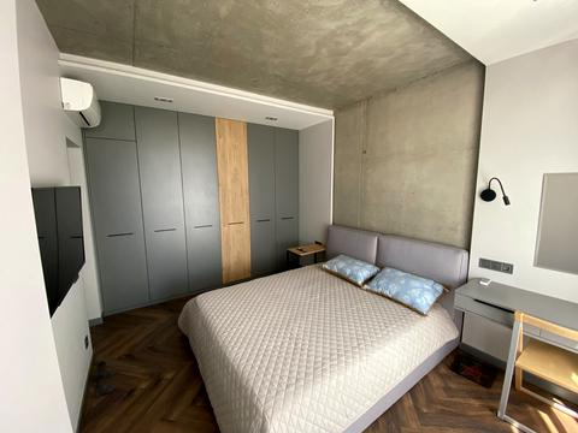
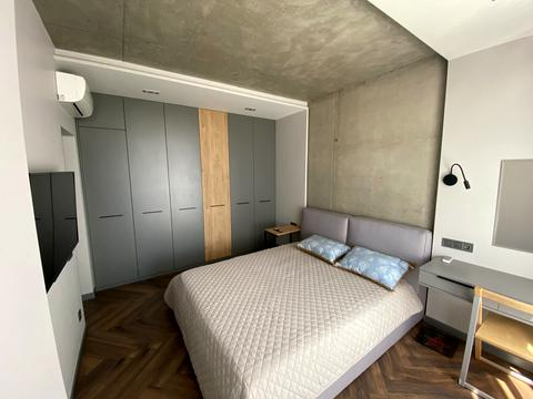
- boots [92,360,120,398]
